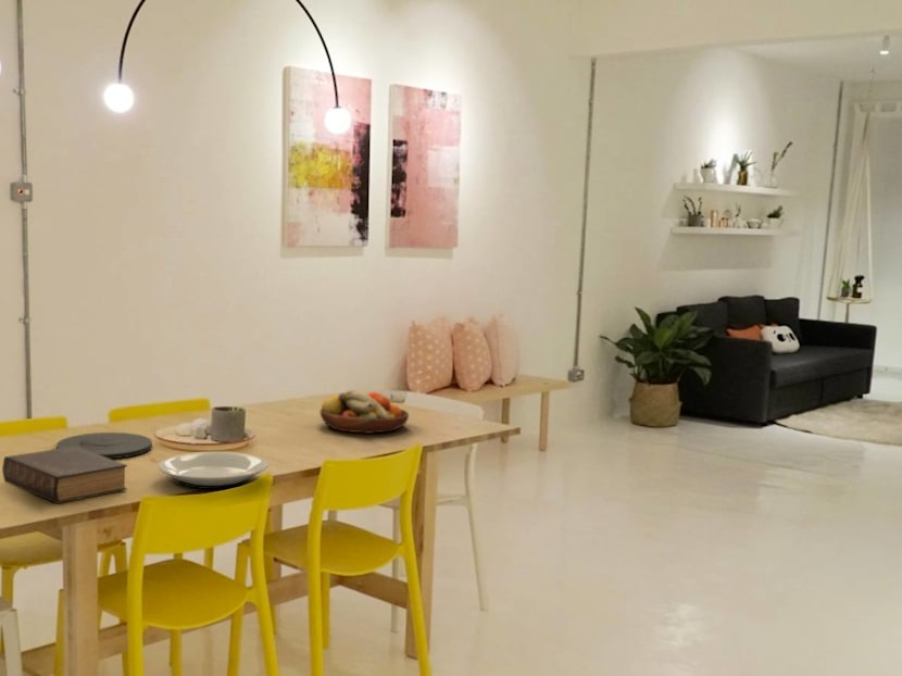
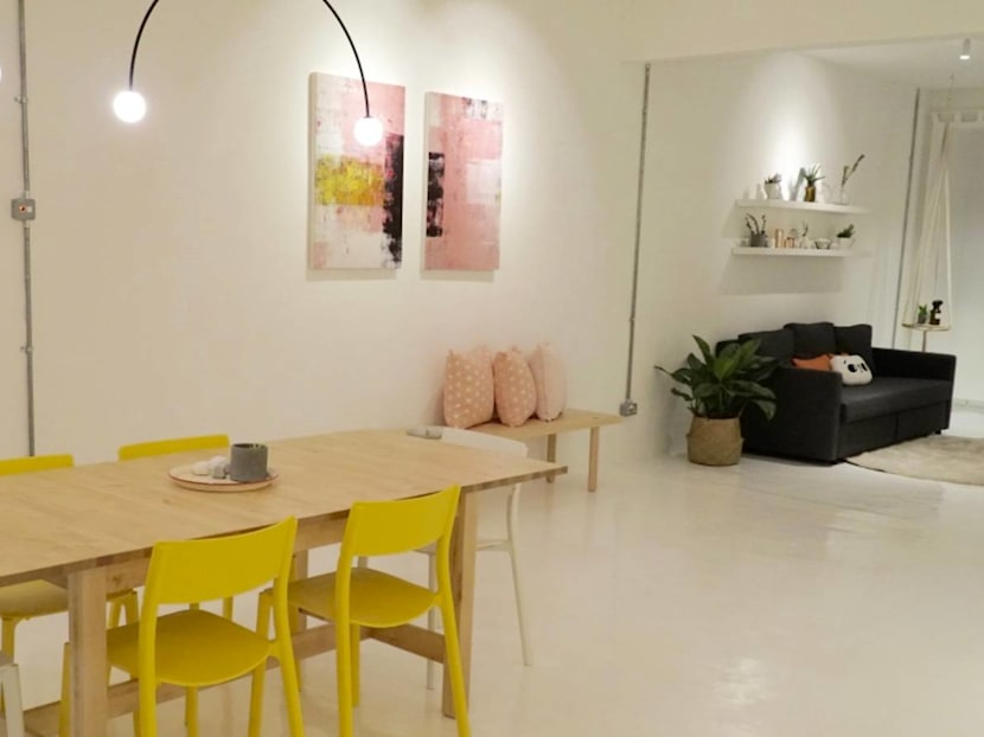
- plate [55,431,153,460]
- book [1,447,128,504]
- plate [158,451,270,490]
- fruit bowl [320,388,410,435]
